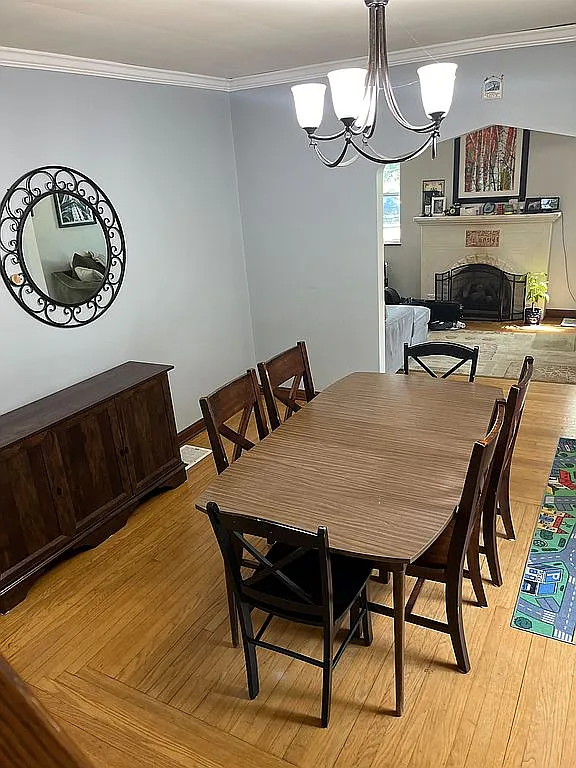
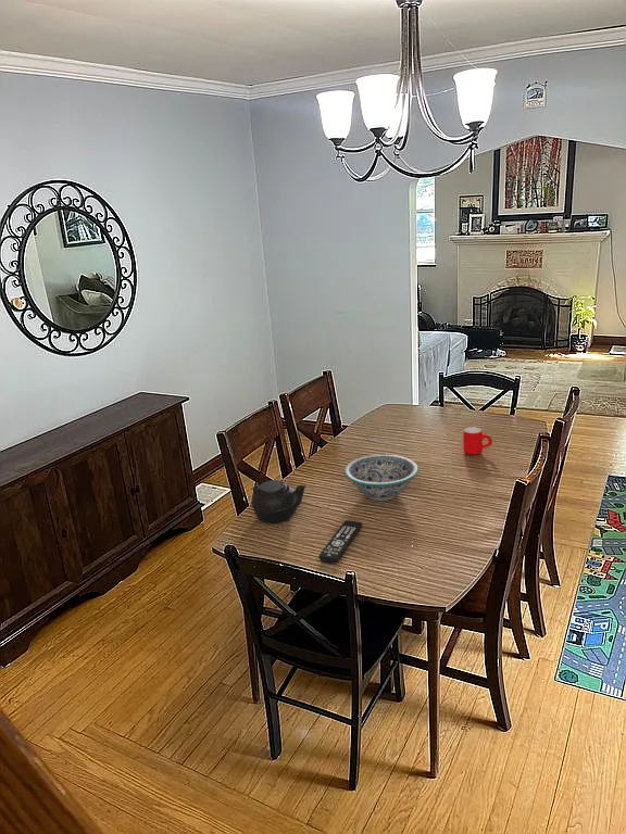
+ teapot [251,478,308,523]
+ mug [462,426,493,455]
+ remote control [317,519,363,565]
+ decorative bowl [343,454,420,502]
